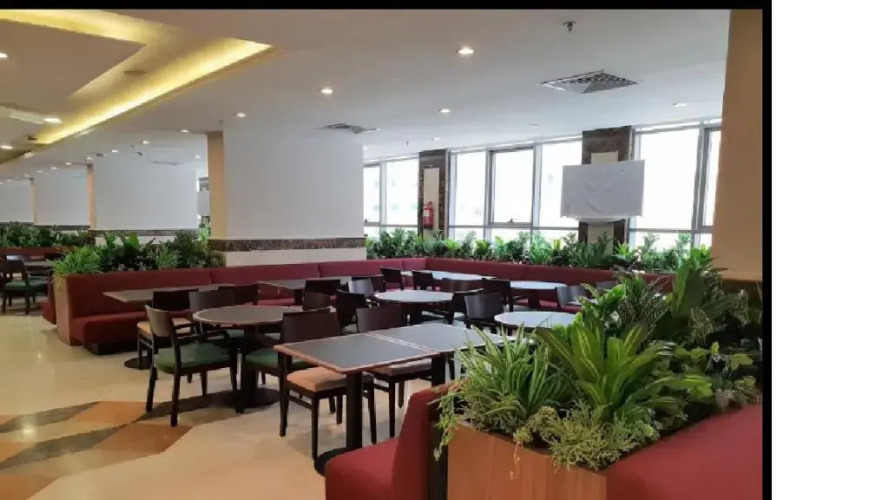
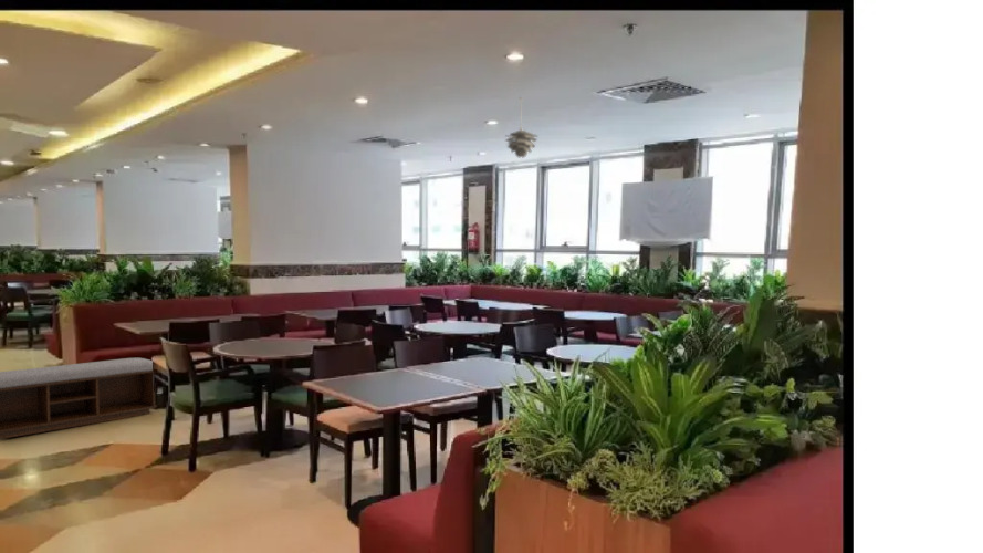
+ bench [0,357,158,440]
+ pendant light [503,96,540,158]
